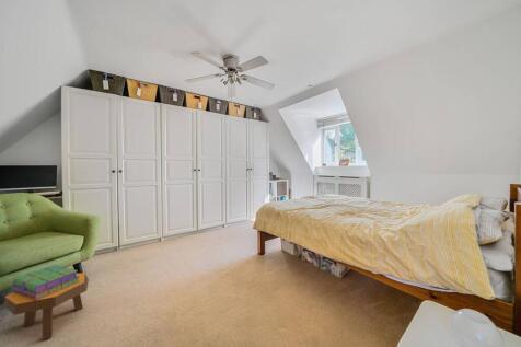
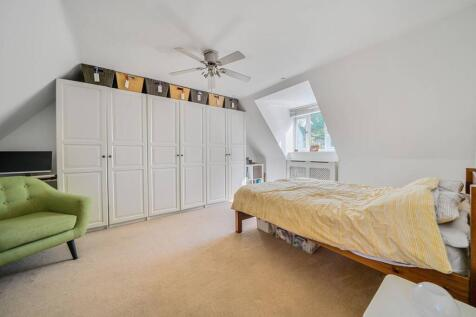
- footstool [3,273,90,342]
- stack of books [9,264,79,300]
